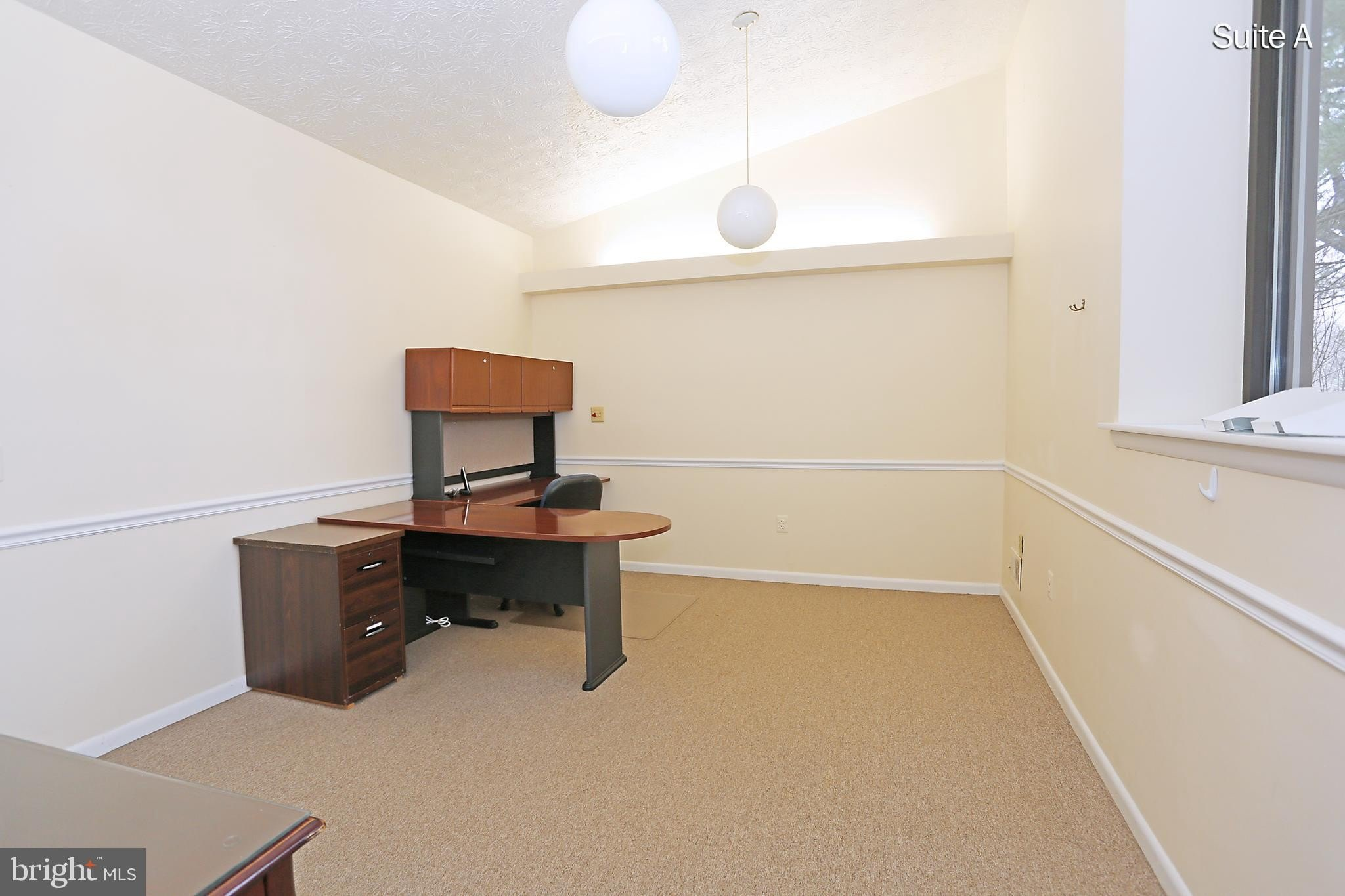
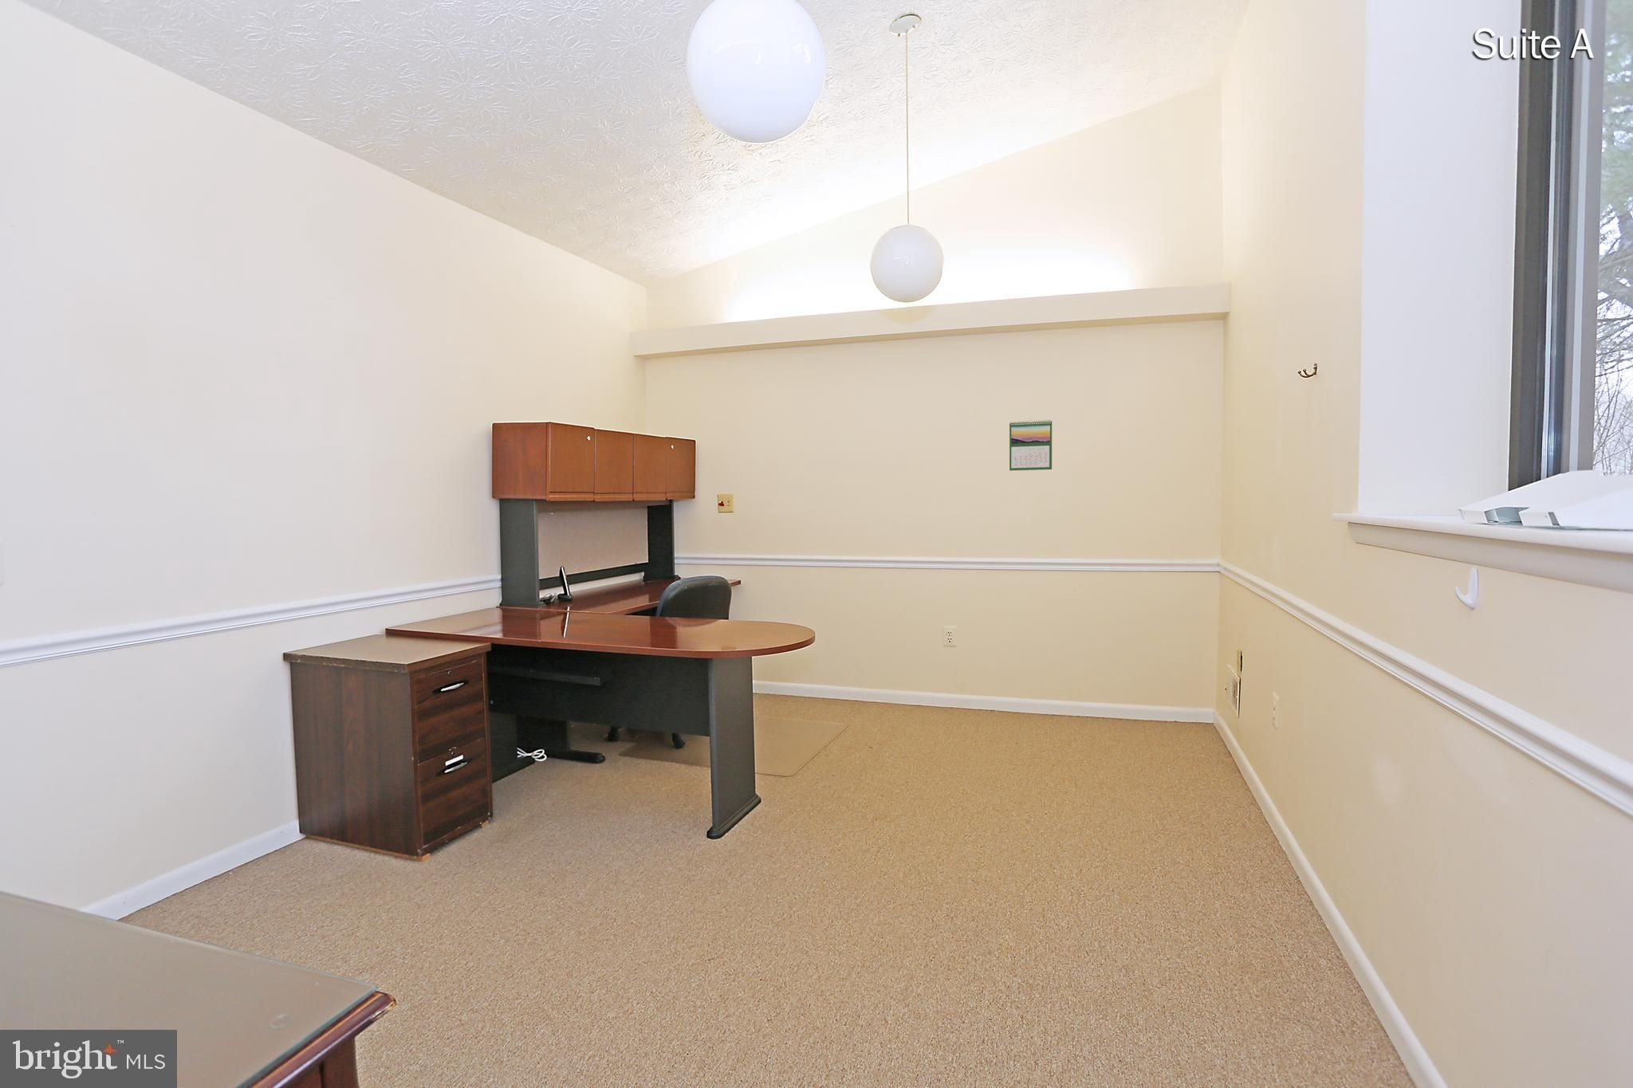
+ calendar [1009,419,1053,471]
